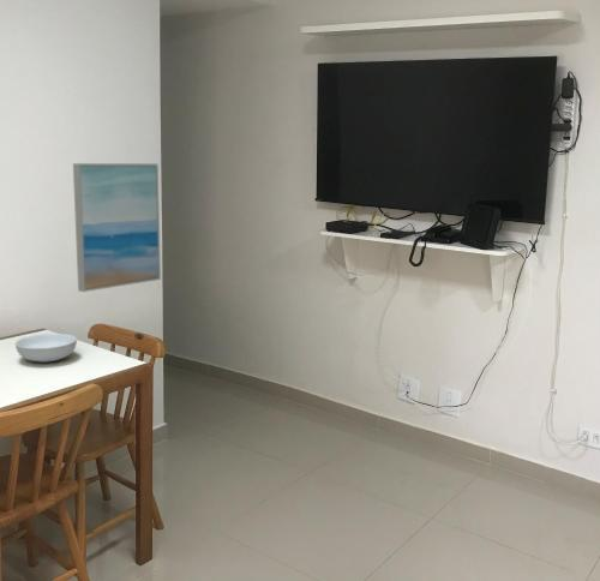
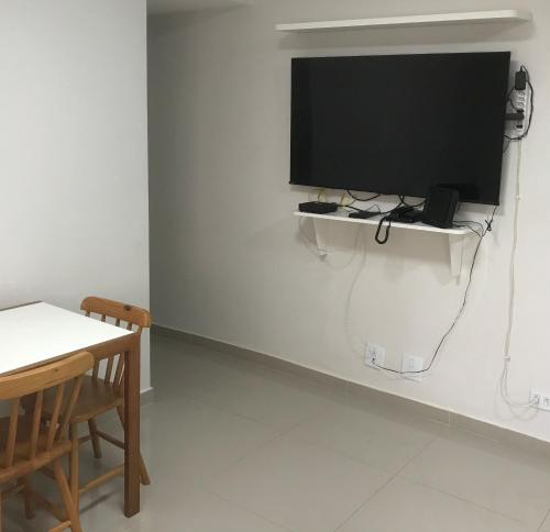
- serving bowl [14,333,78,364]
- wall art [72,162,162,293]
